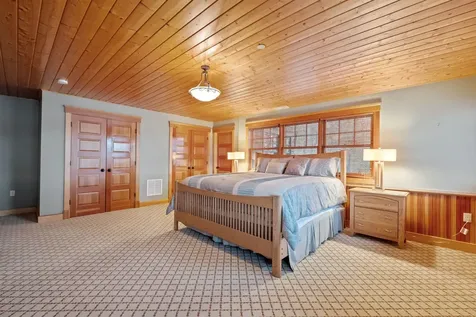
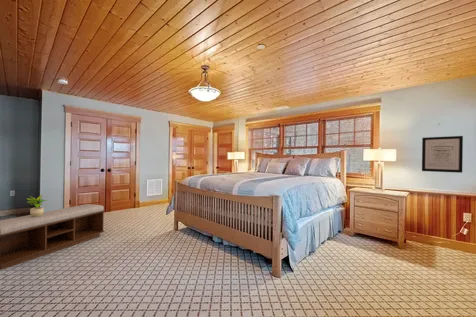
+ wall art [421,135,464,174]
+ bench [0,203,106,271]
+ potted plant [26,194,48,217]
